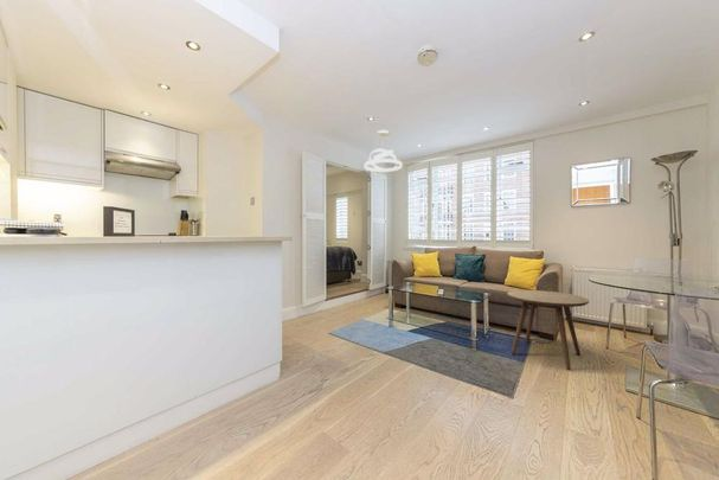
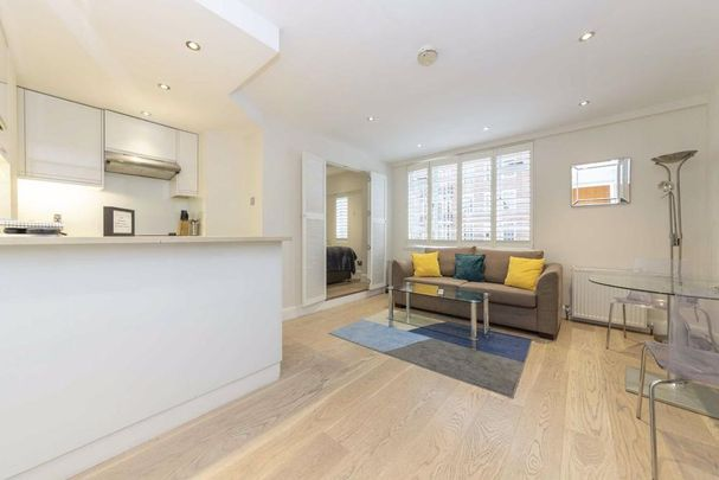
- side table [506,289,590,371]
- pendant light [364,129,404,173]
